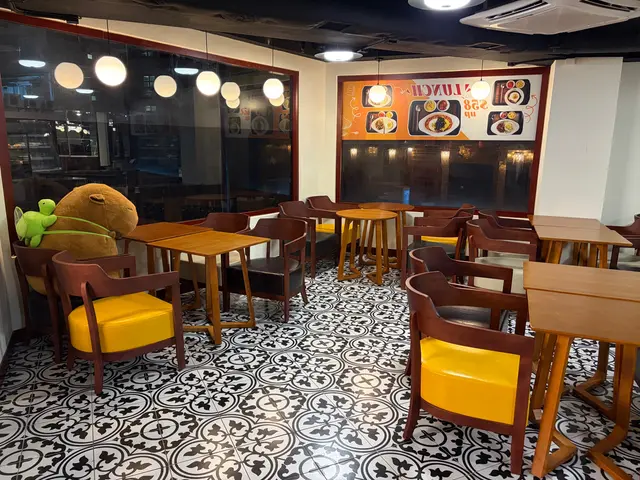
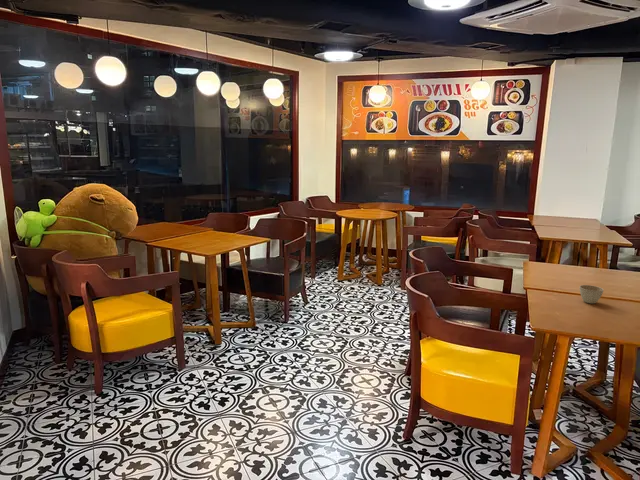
+ flower pot [579,284,605,304]
